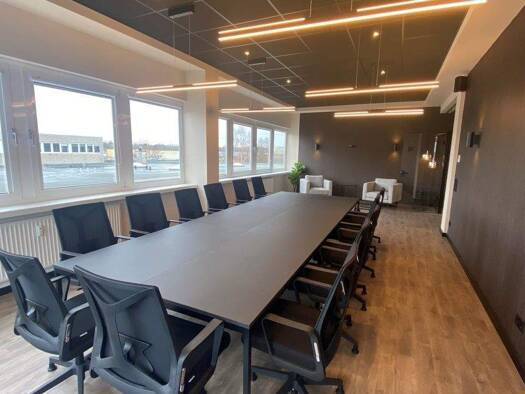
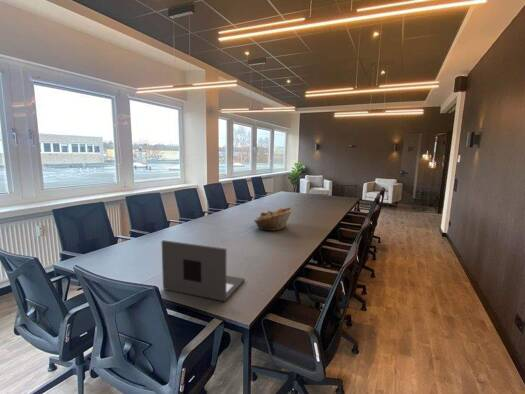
+ laptop [161,239,246,302]
+ fruit basket [253,207,294,232]
